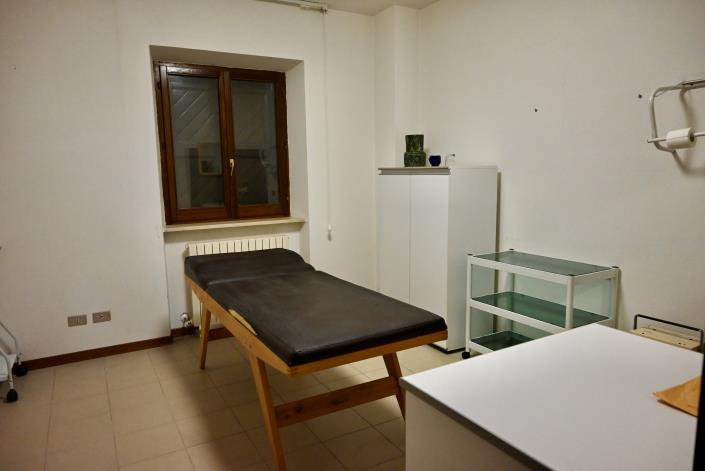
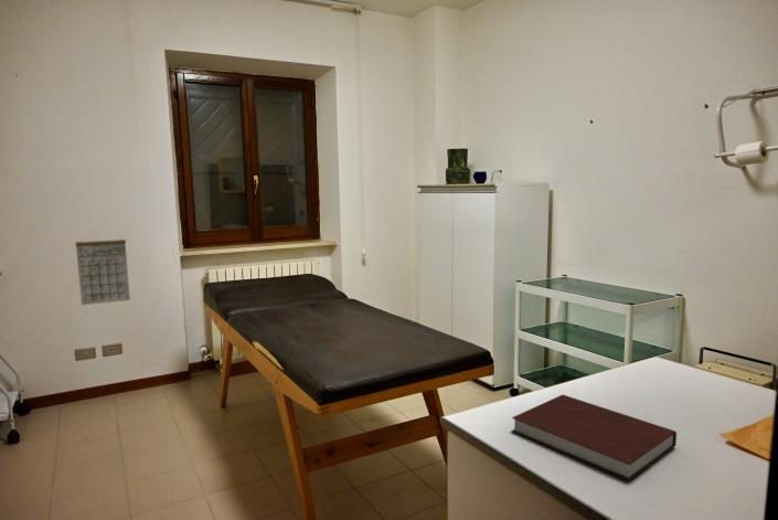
+ calendar [74,225,131,306]
+ notebook [511,393,678,481]
